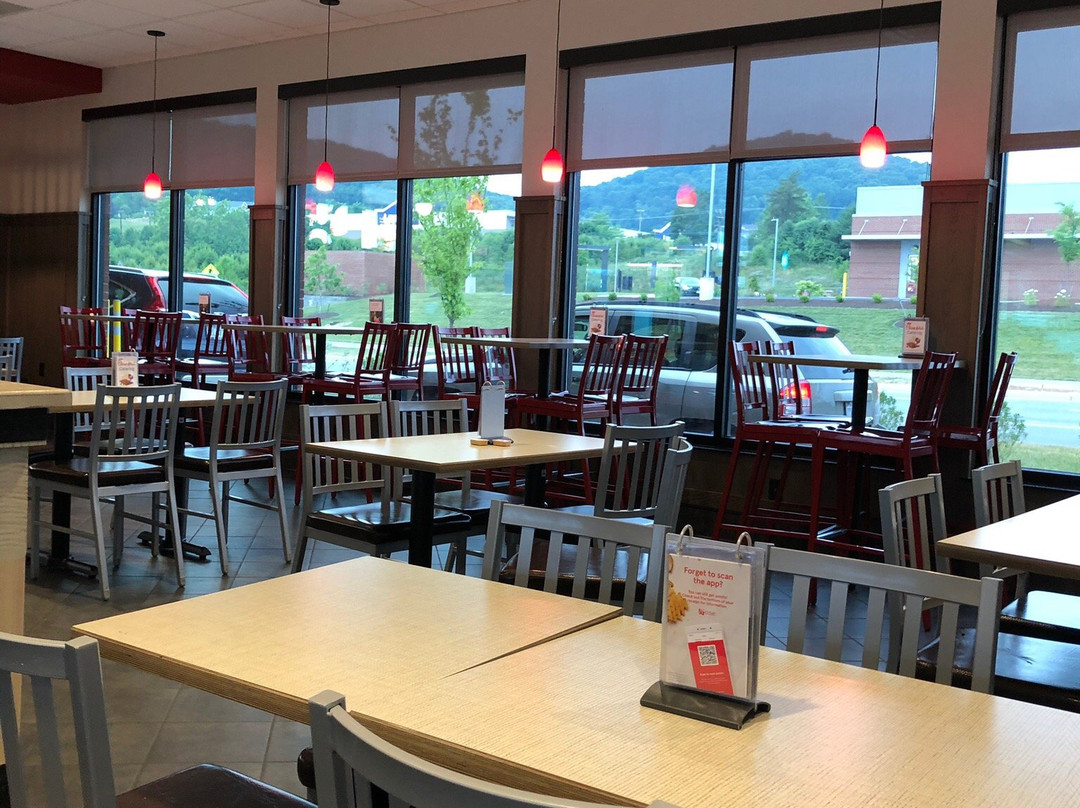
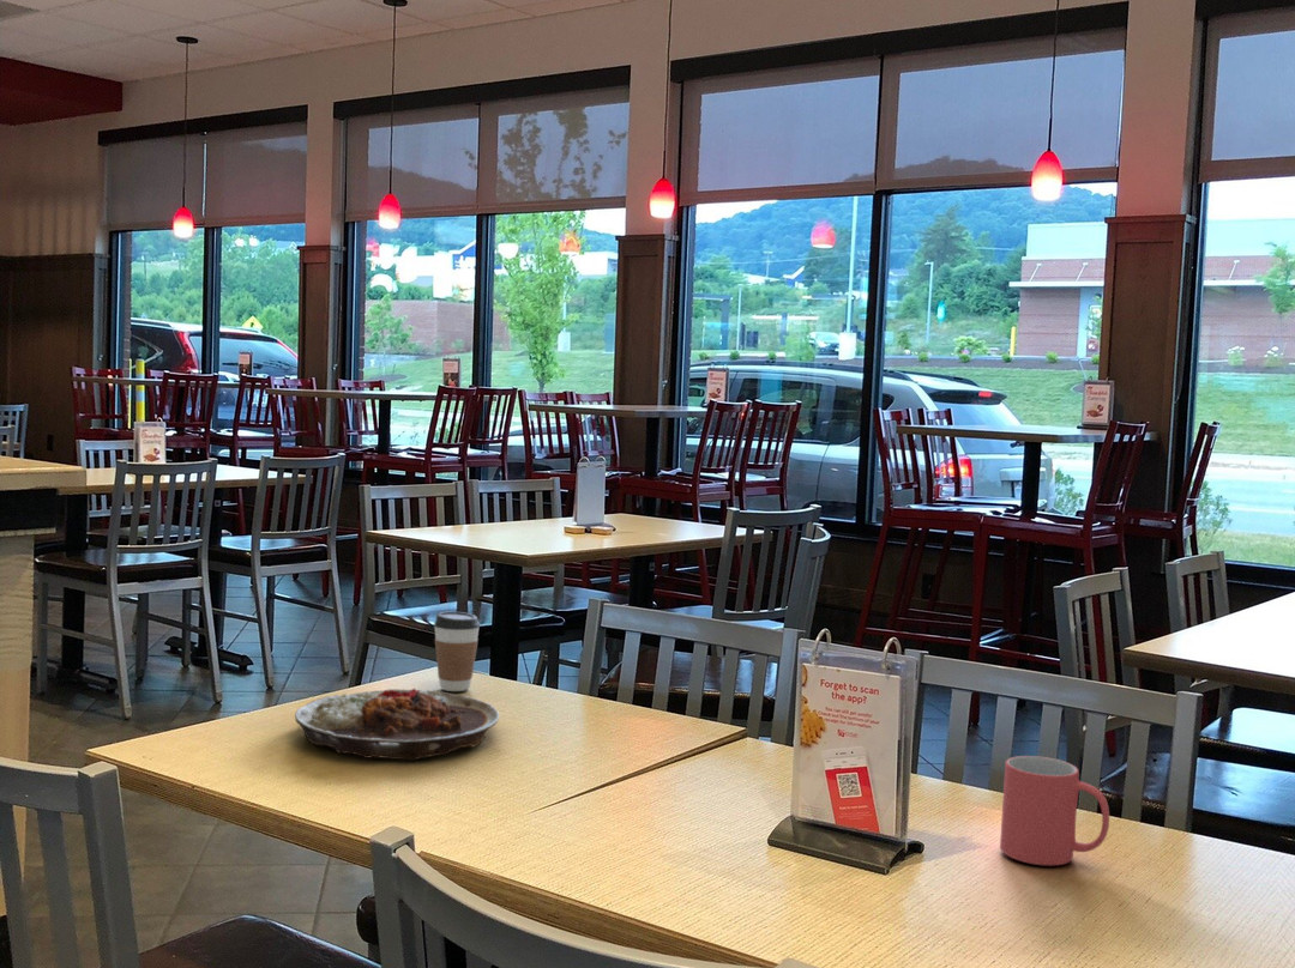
+ plate [294,688,500,762]
+ mug [999,755,1110,867]
+ coffee cup [433,611,481,692]
